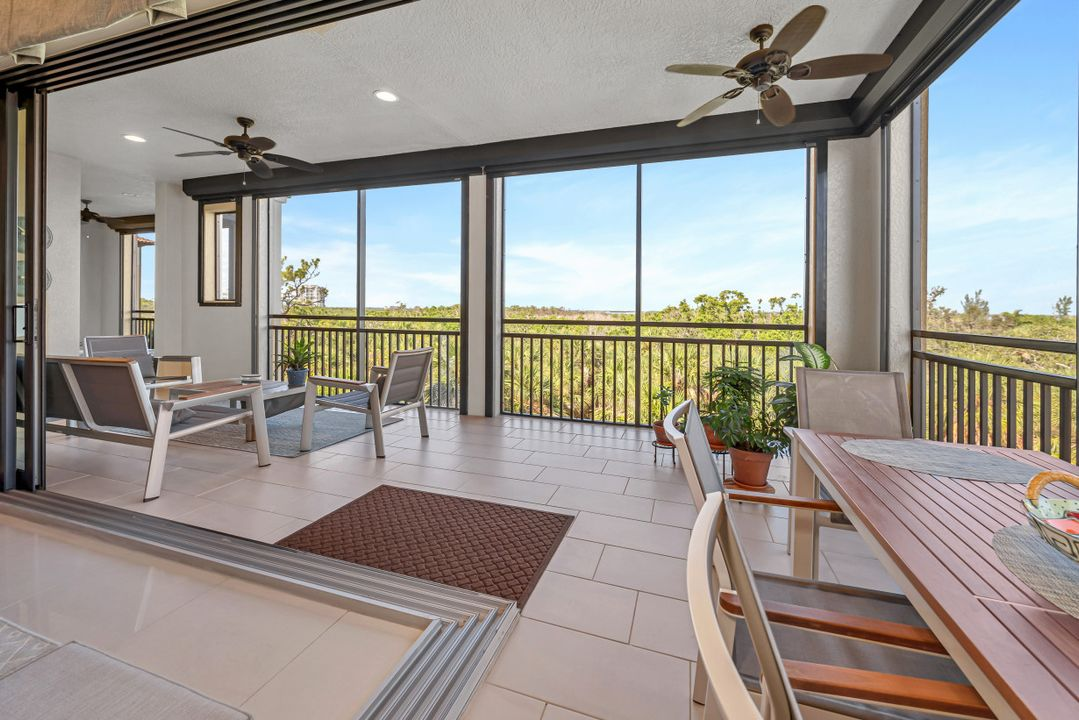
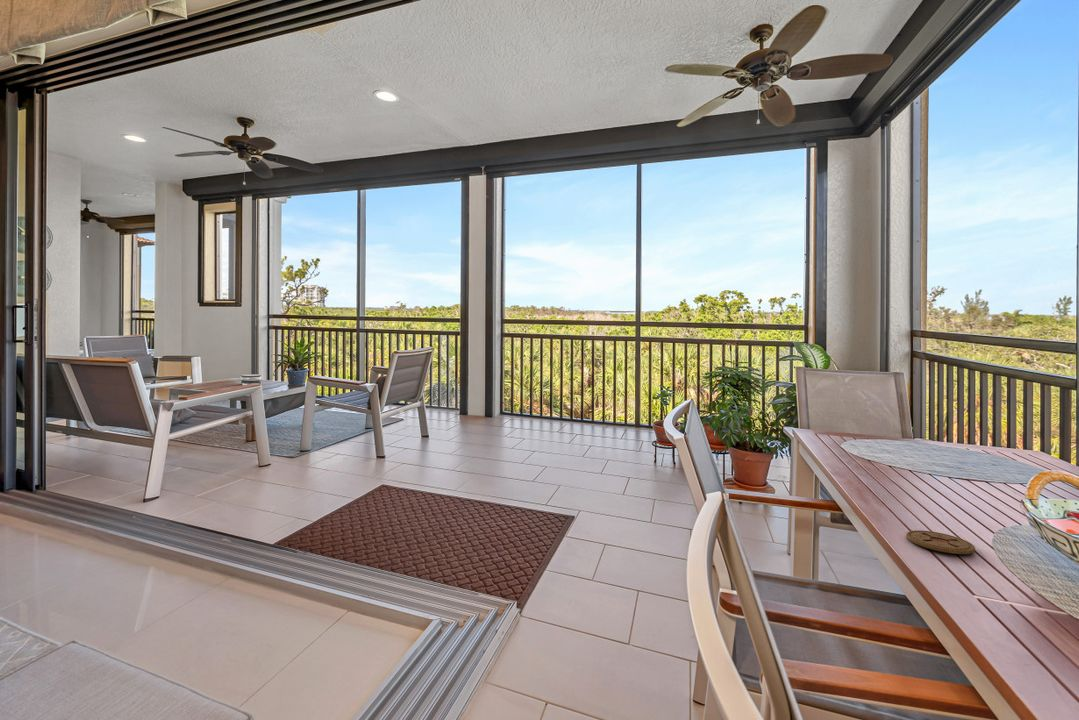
+ coaster [905,529,976,555]
